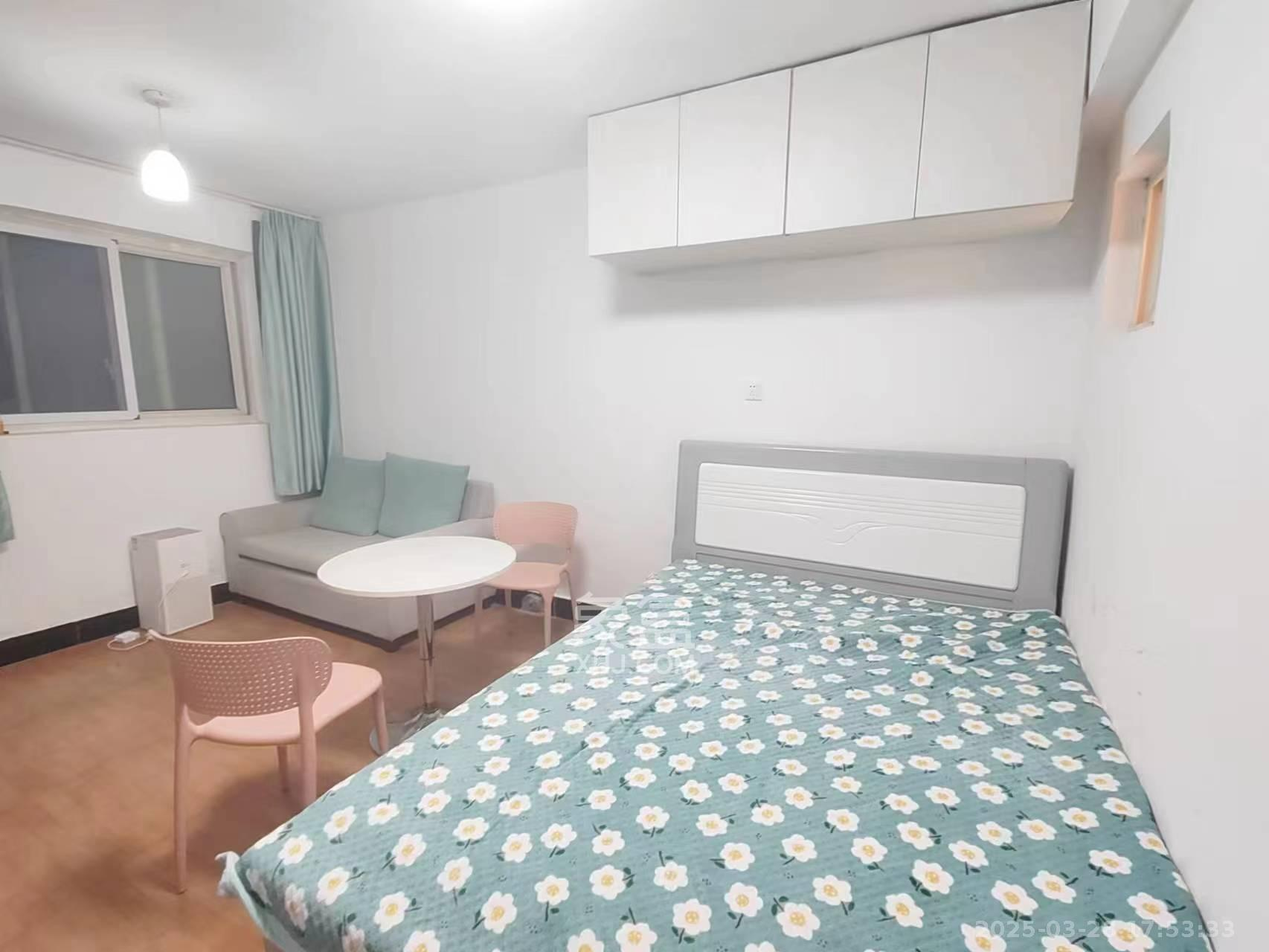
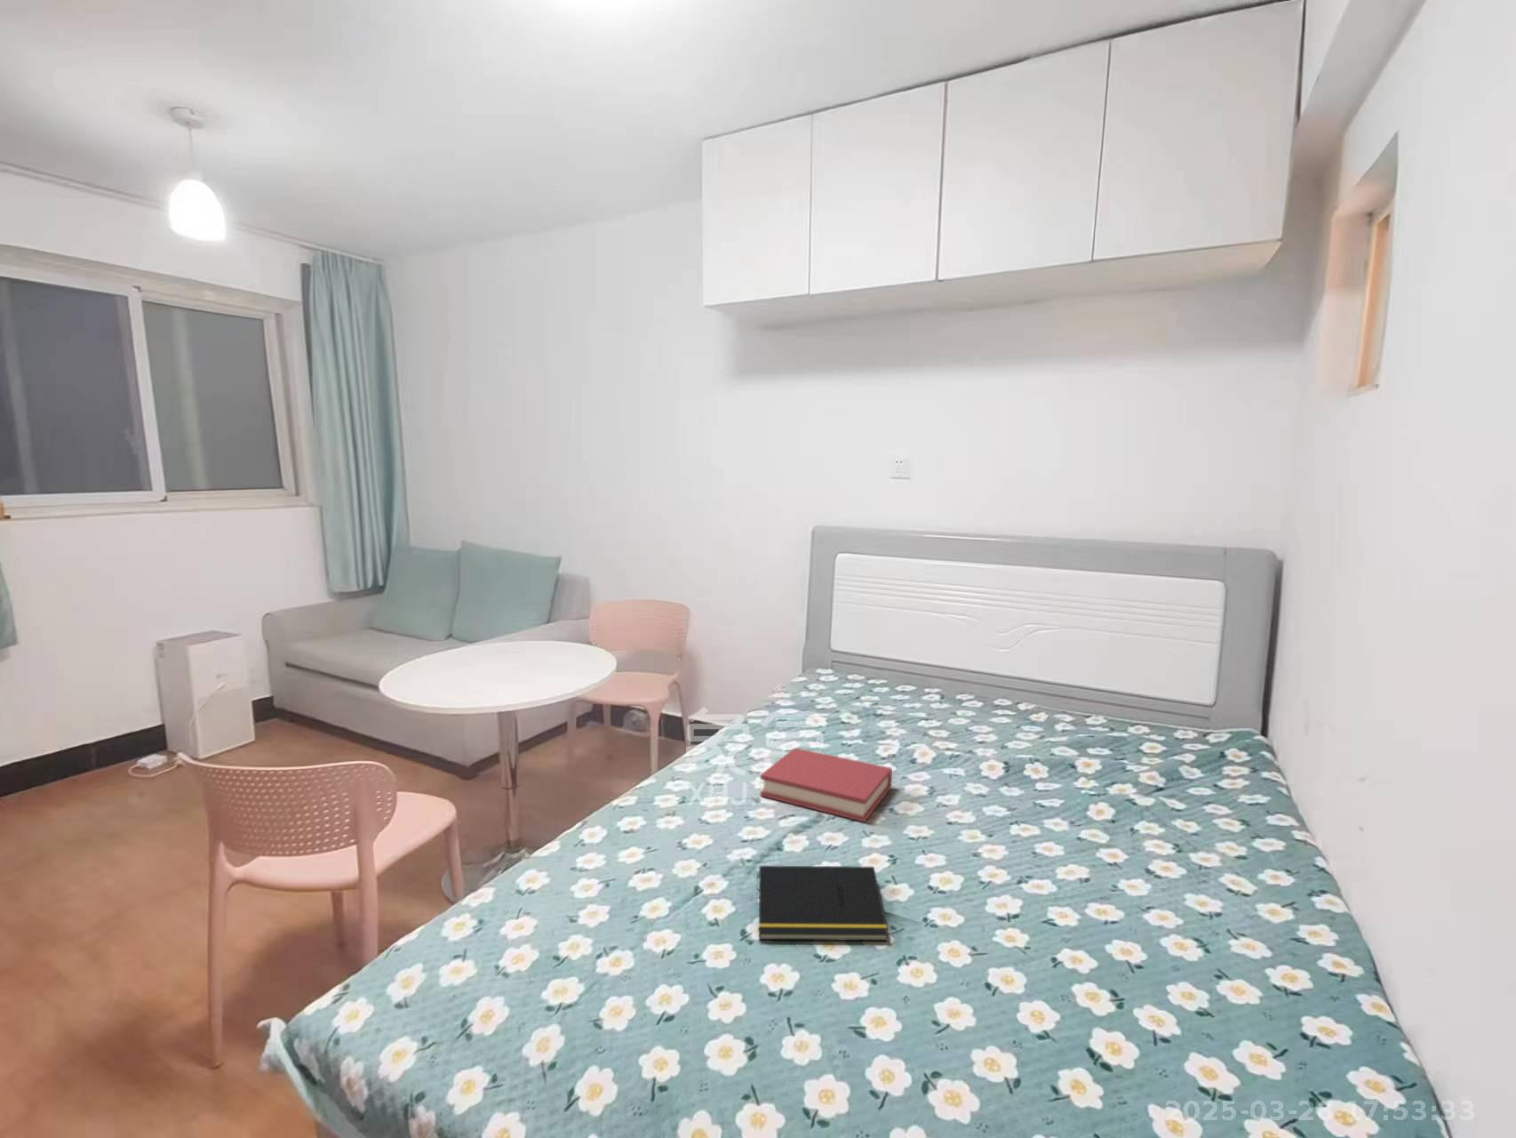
+ notepad [755,865,890,942]
+ hardback book [760,747,894,824]
